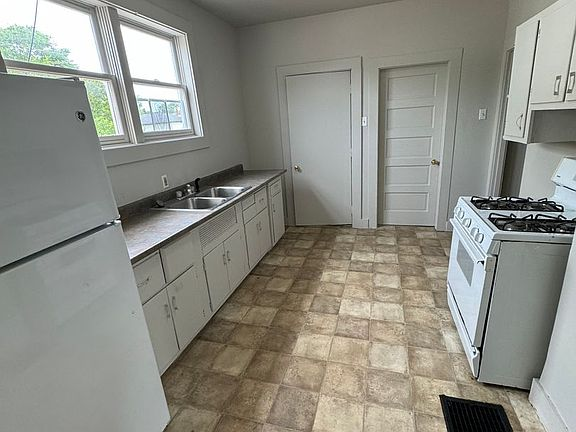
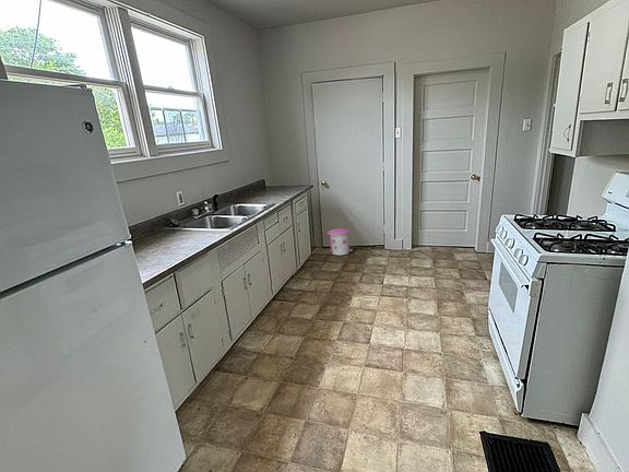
+ trash can [325,227,354,256]
